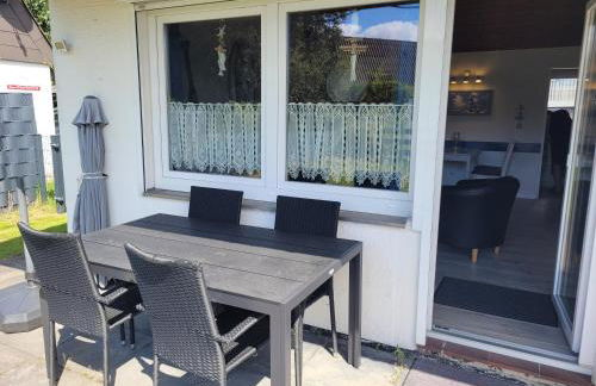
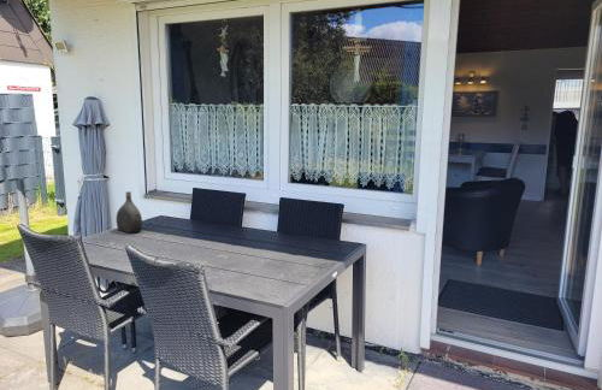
+ water jug [116,190,143,234]
